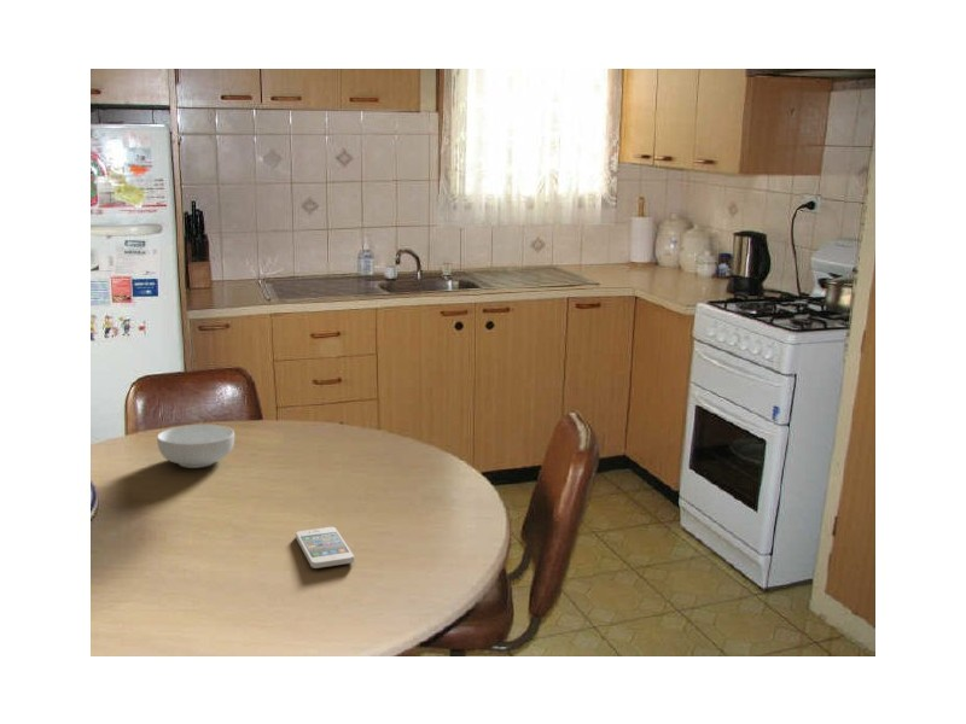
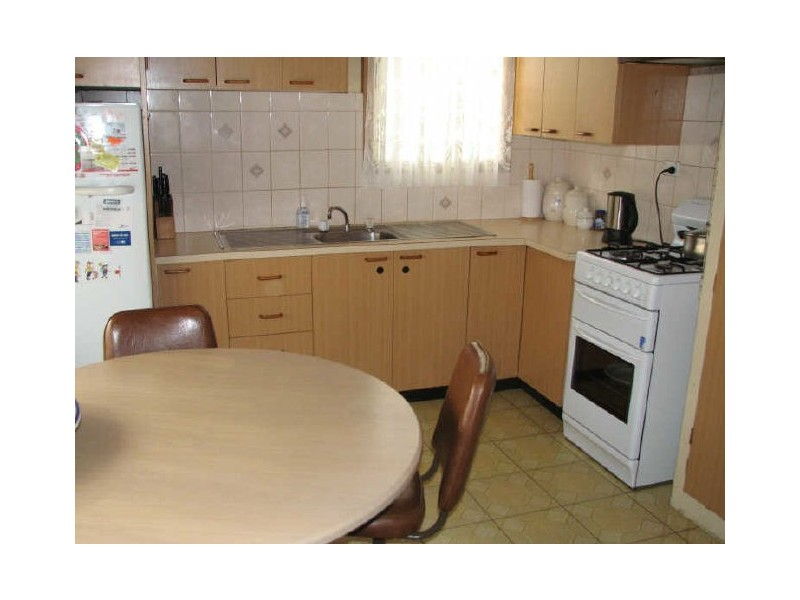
- smartphone [295,526,355,570]
- cereal bowl [156,424,235,469]
